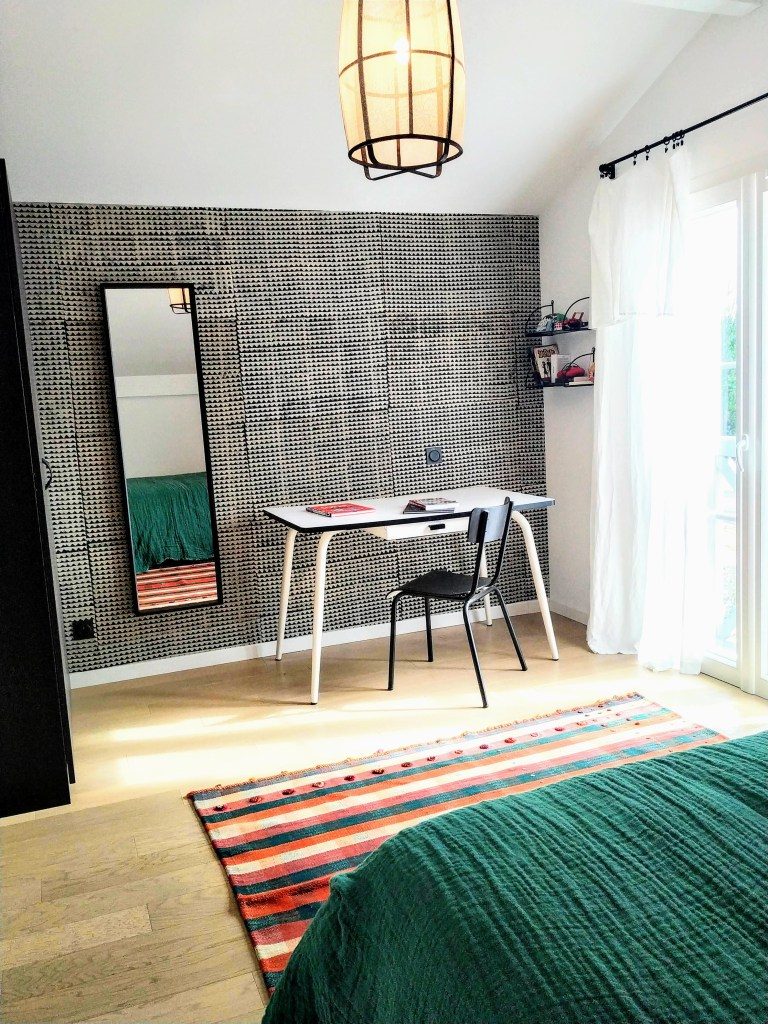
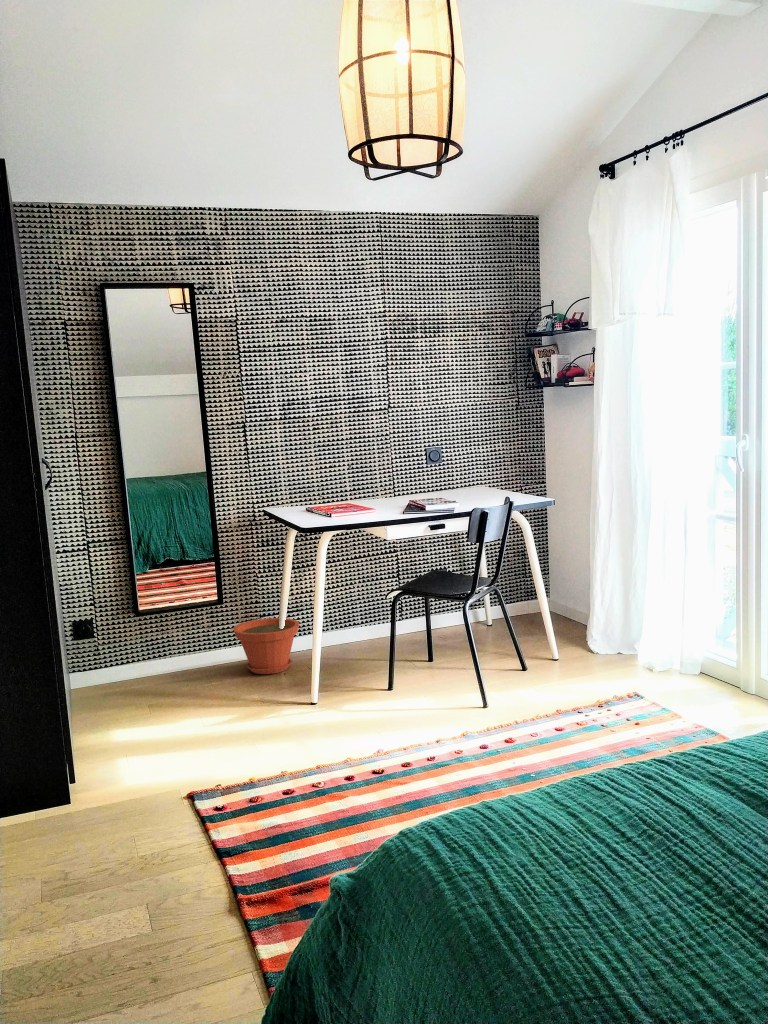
+ plant pot [232,617,301,675]
